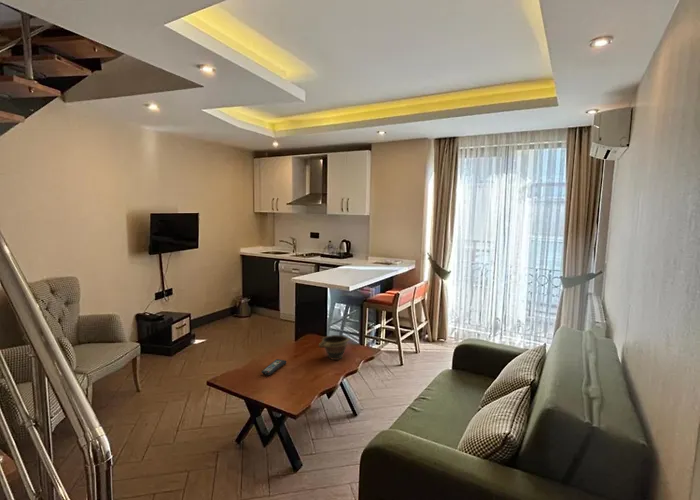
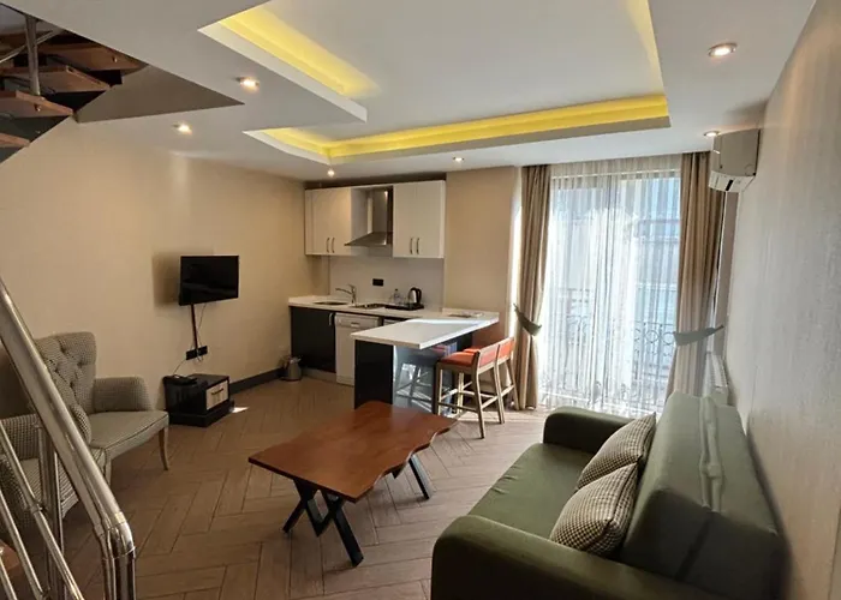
- bowl [317,334,351,361]
- remote control [260,358,287,376]
